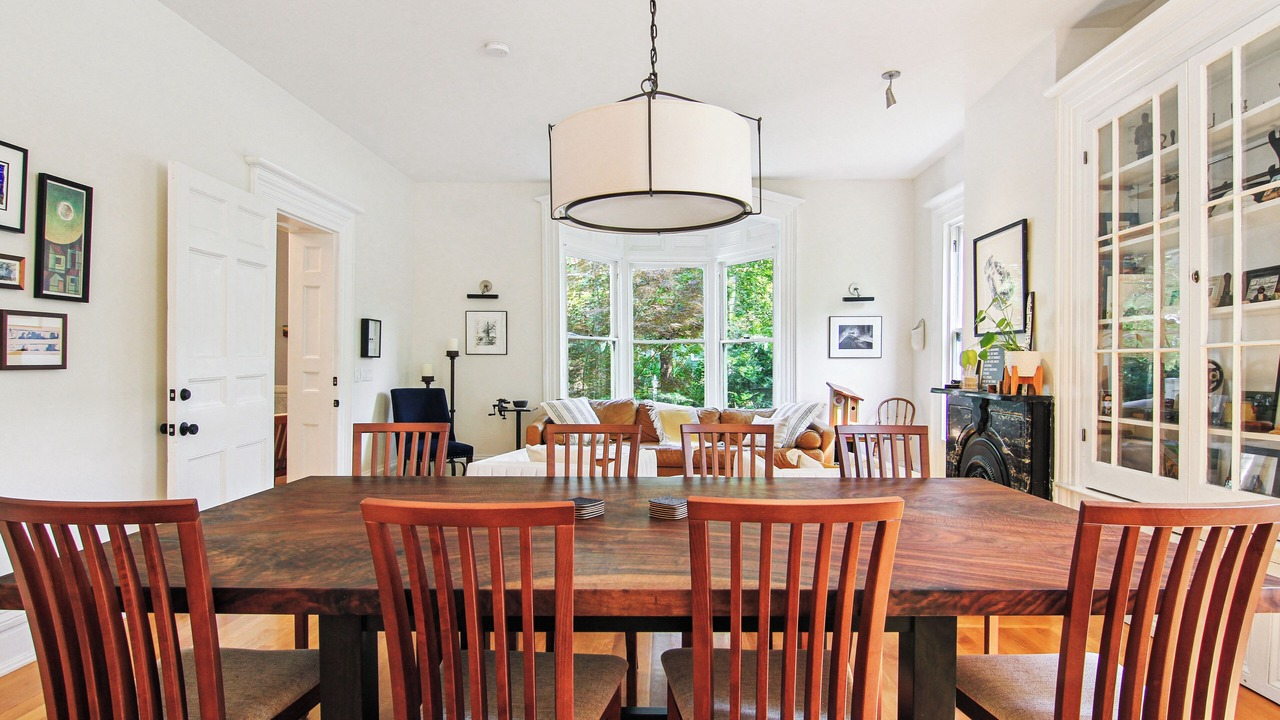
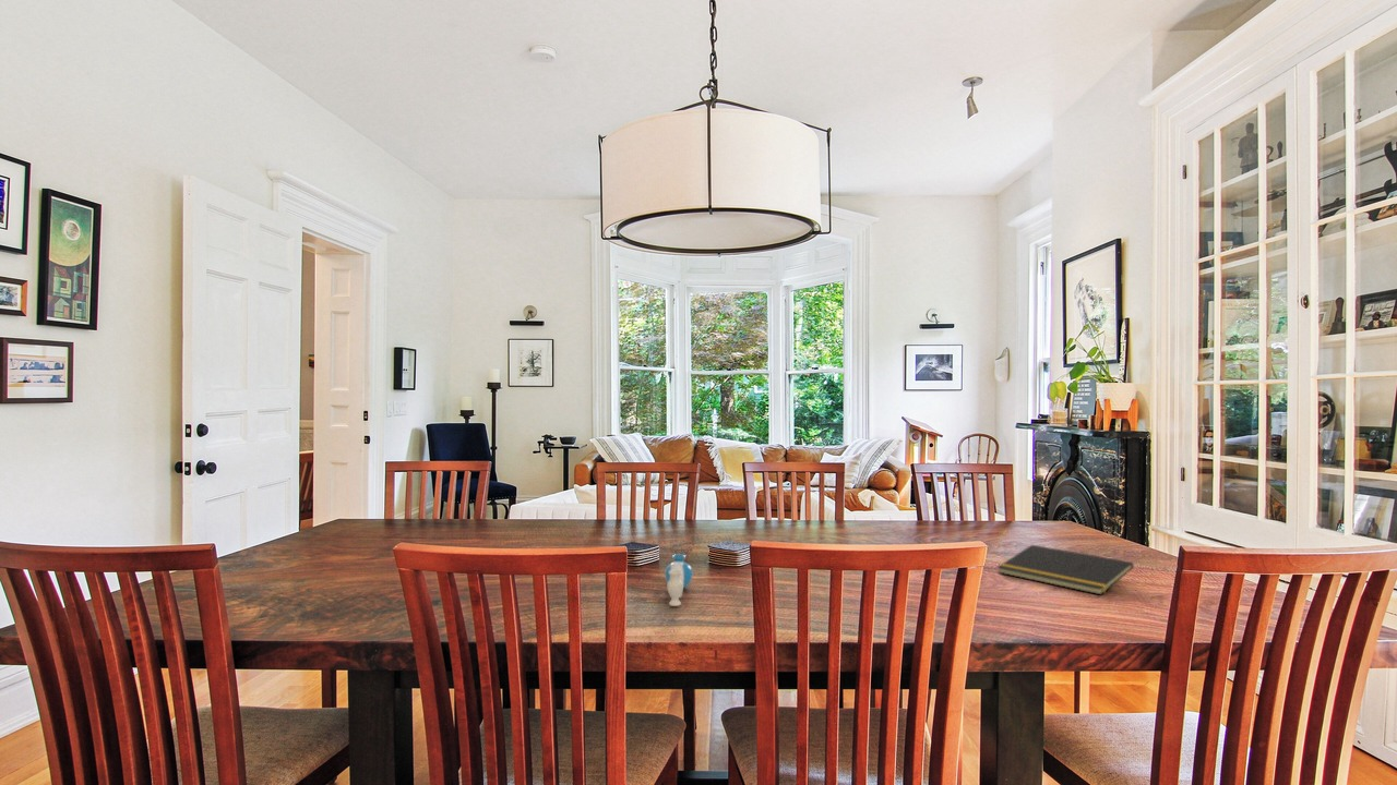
+ vase [664,545,694,607]
+ notepad [996,544,1135,596]
